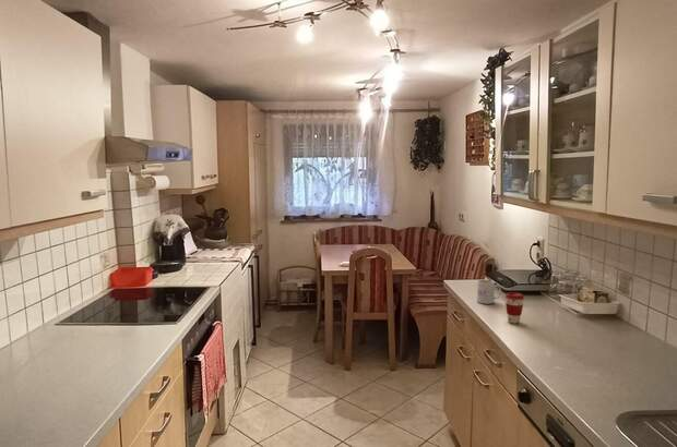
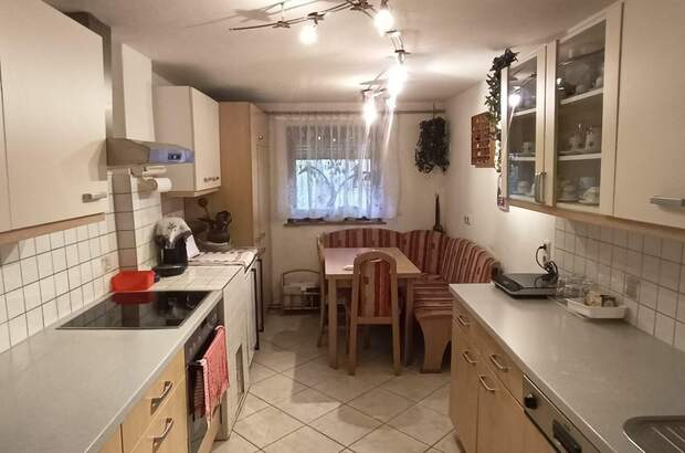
- mug [476,278,502,305]
- coffee cup [504,291,525,325]
